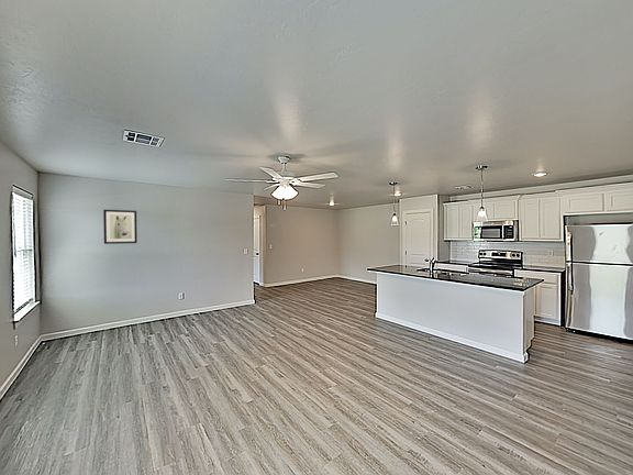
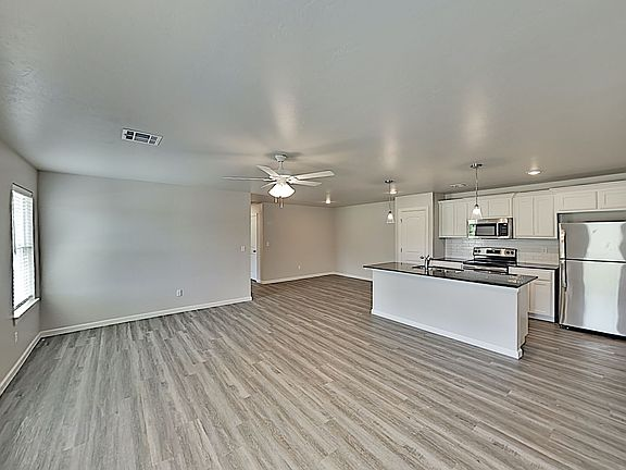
- wall art [102,209,138,245]
